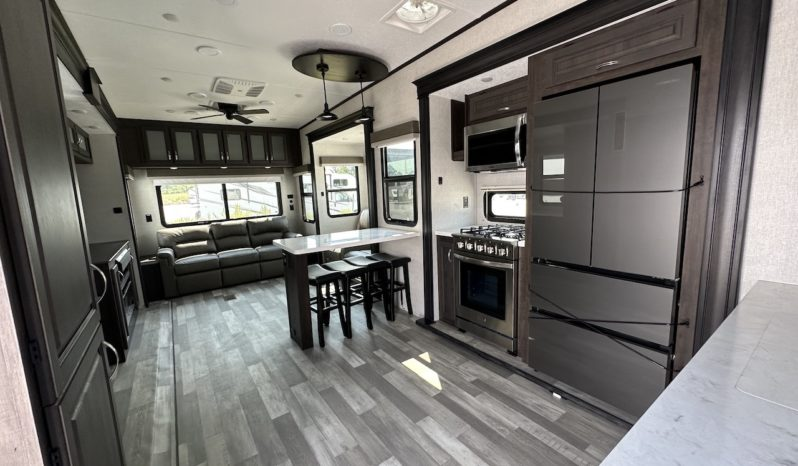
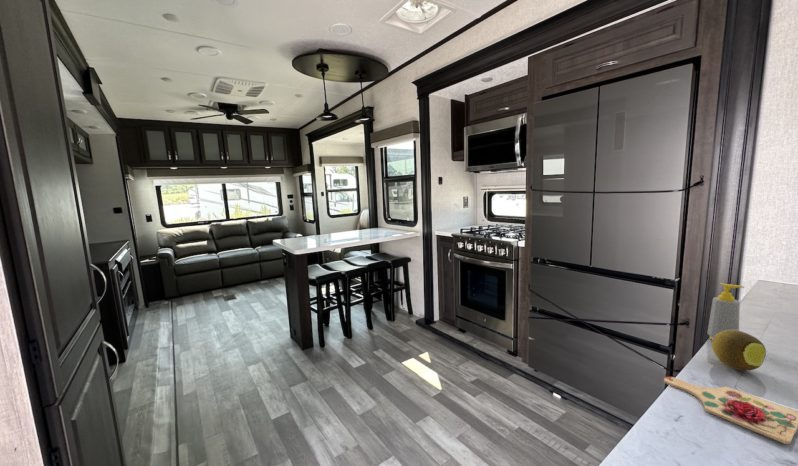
+ soap bottle [707,282,745,340]
+ cutting board [663,376,798,445]
+ fruit [711,330,767,371]
